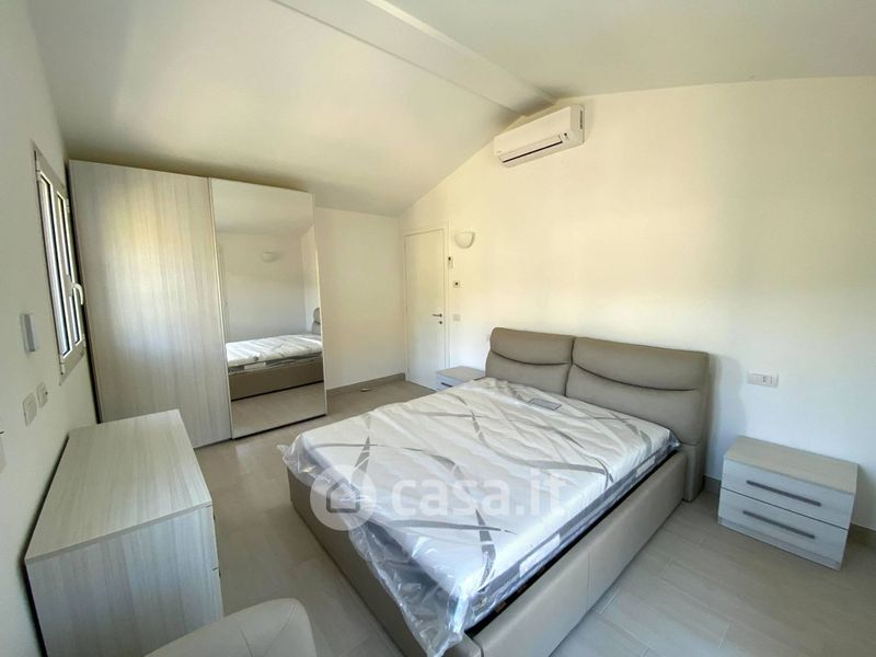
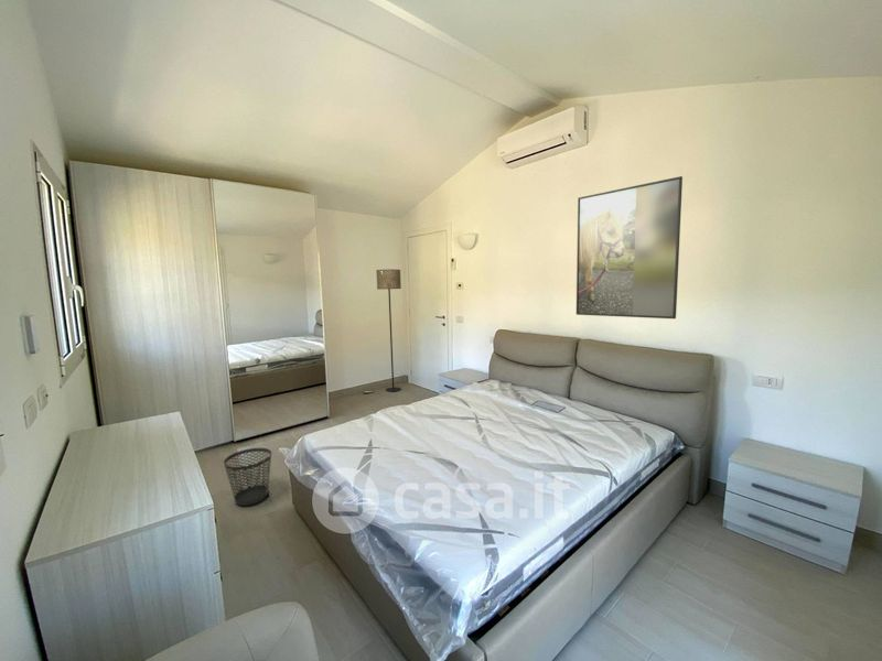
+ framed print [576,175,684,319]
+ wastebasket [223,447,272,507]
+ floor lamp [375,269,402,393]
